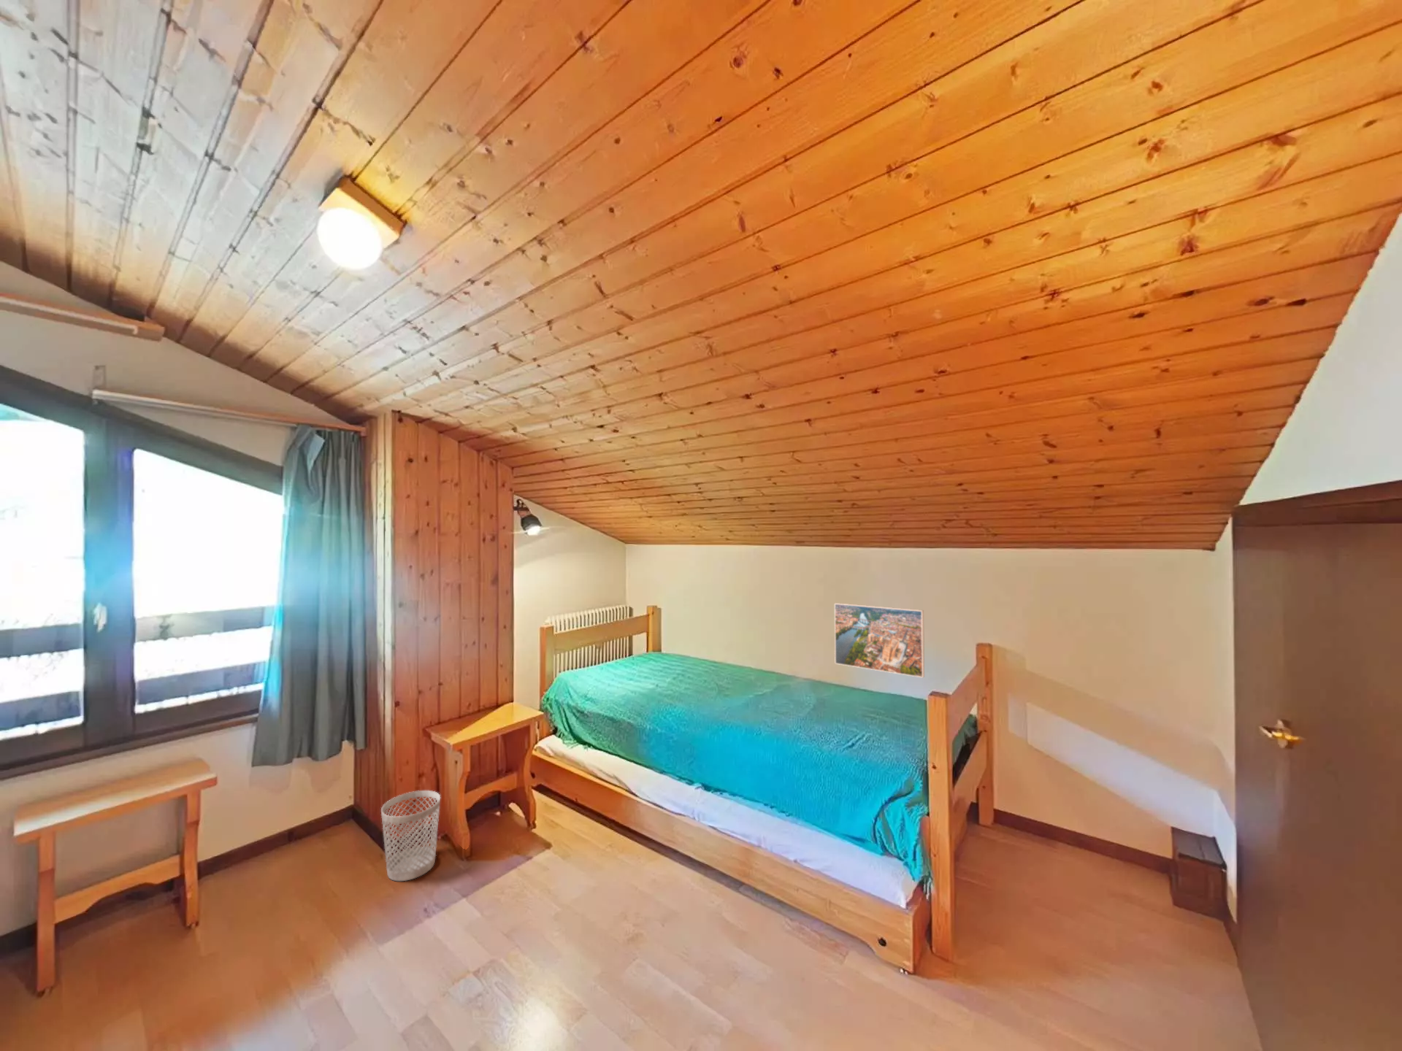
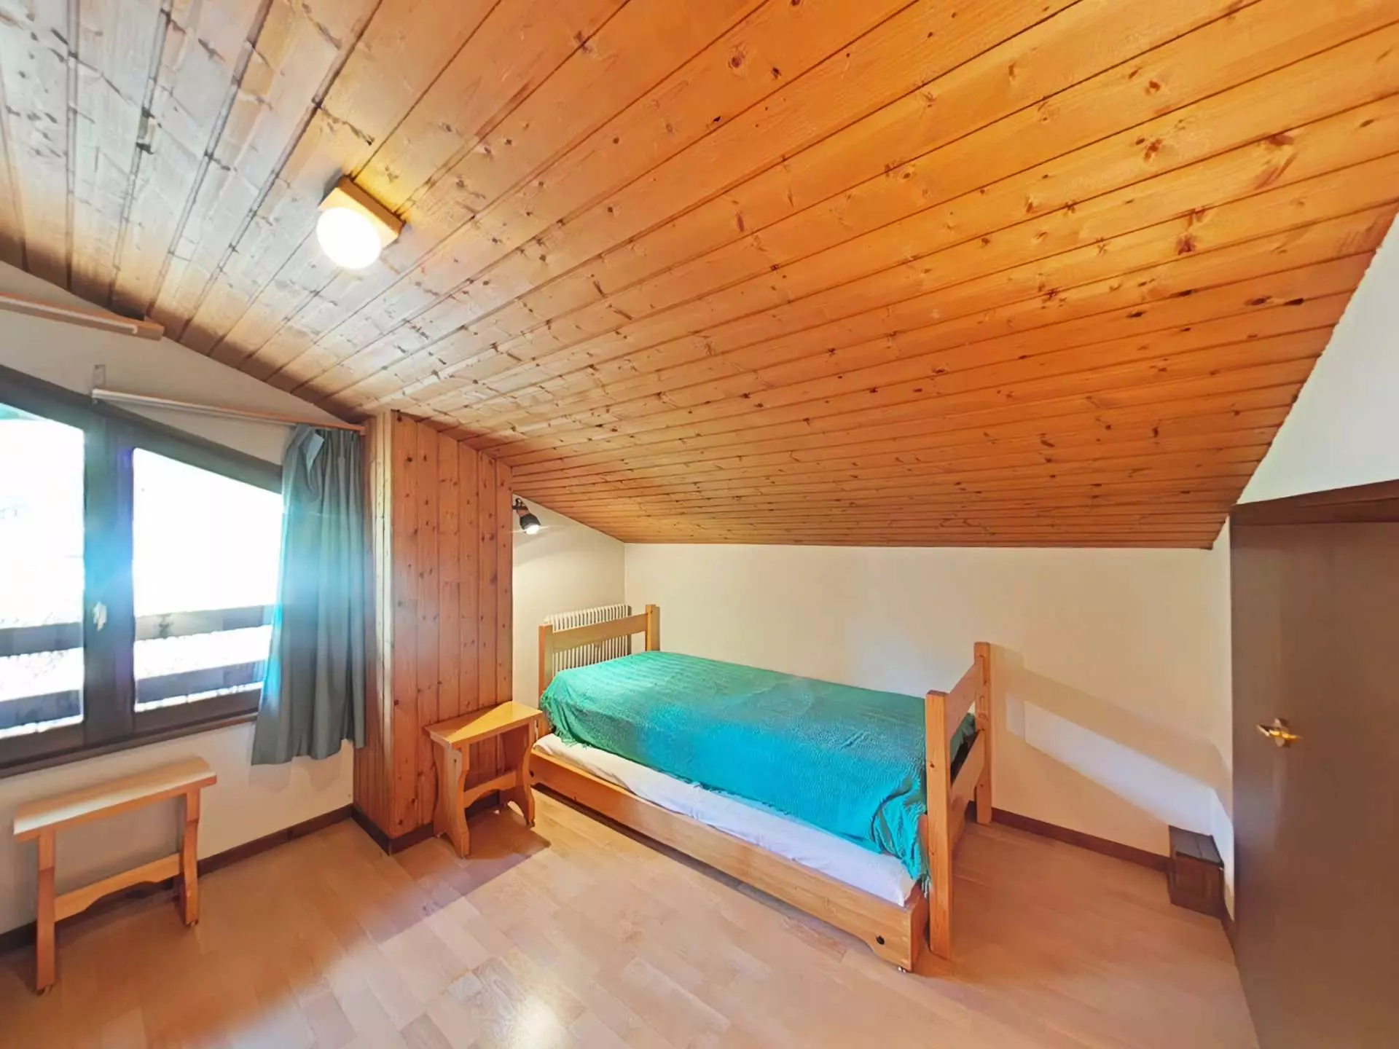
- wastebasket [381,789,442,882]
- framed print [833,602,925,679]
